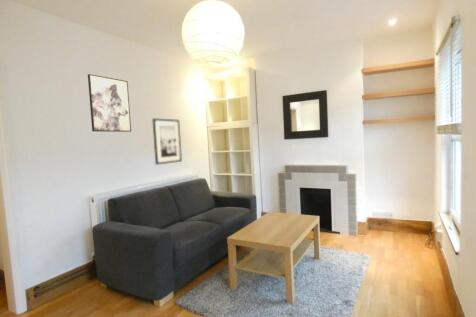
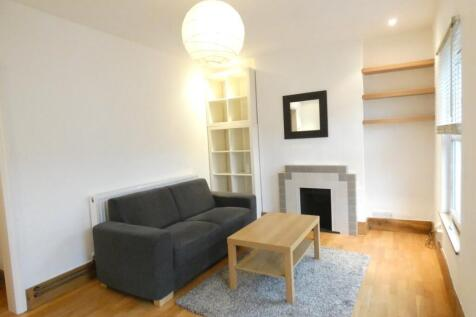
- wall art [87,73,132,133]
- wall art [151,117,183,166]
